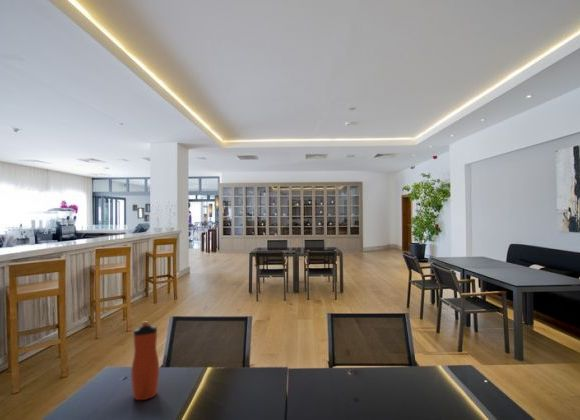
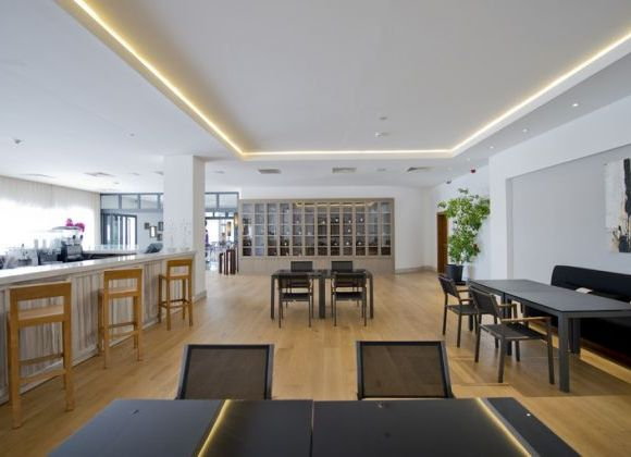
- water bottle [130,321,160,401]
